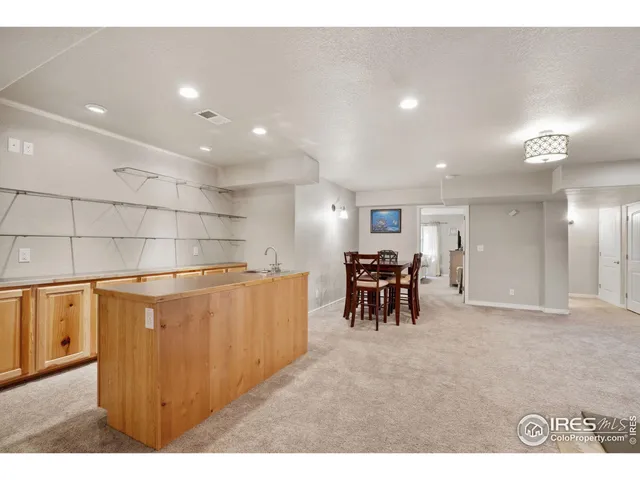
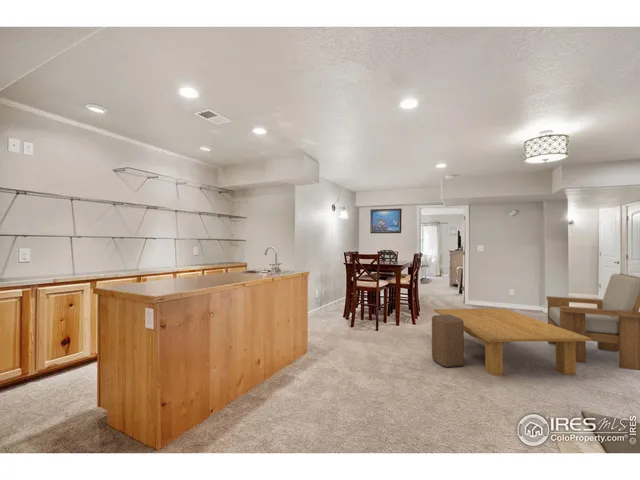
+ stool [431,314,465,368]
+ coffee table [433,308,592,376]
+ armchair [546,273,640,371]
